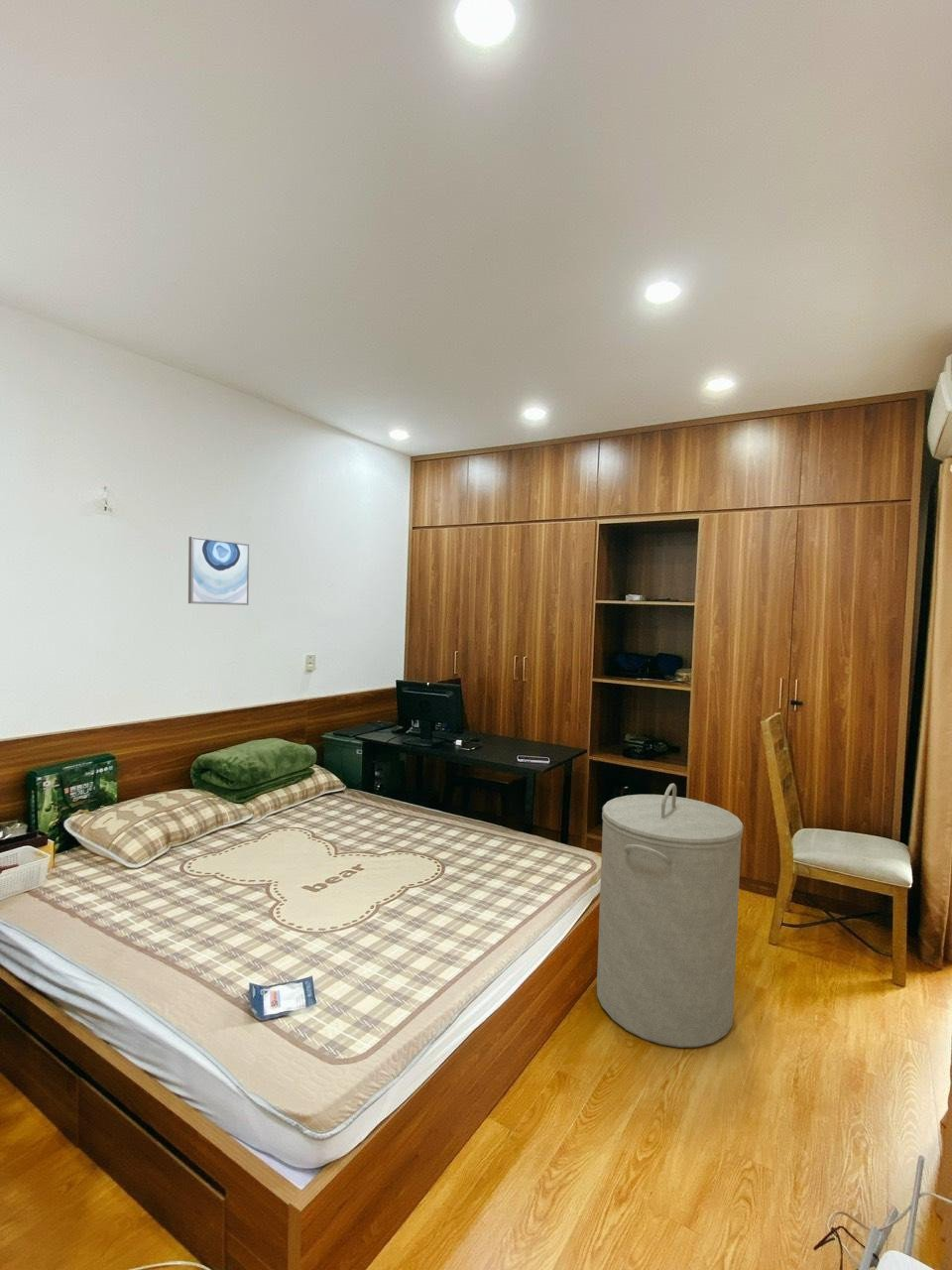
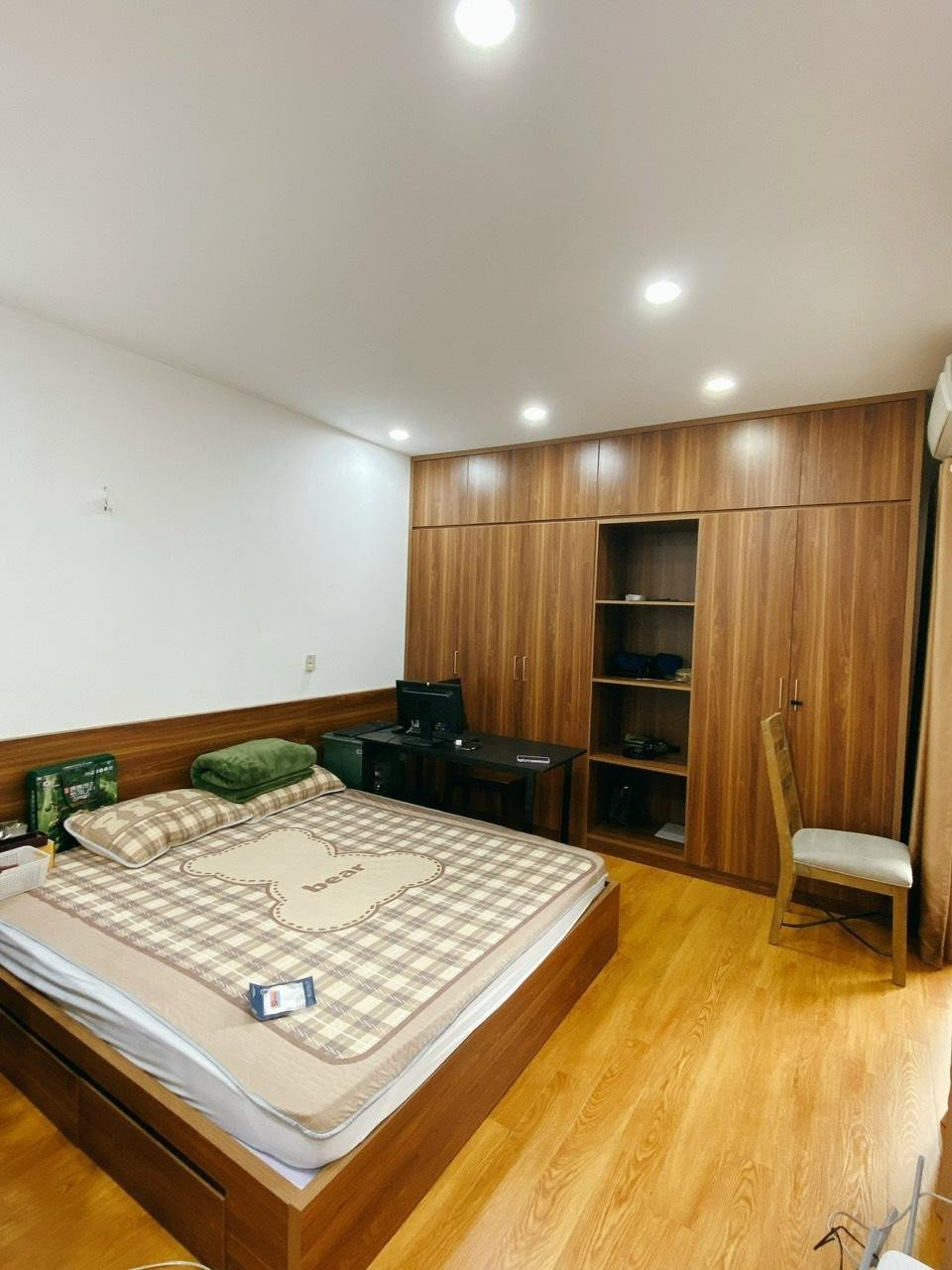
- laundry hamper [596,783,745,1049]
- wall art [187,536,250,606]
